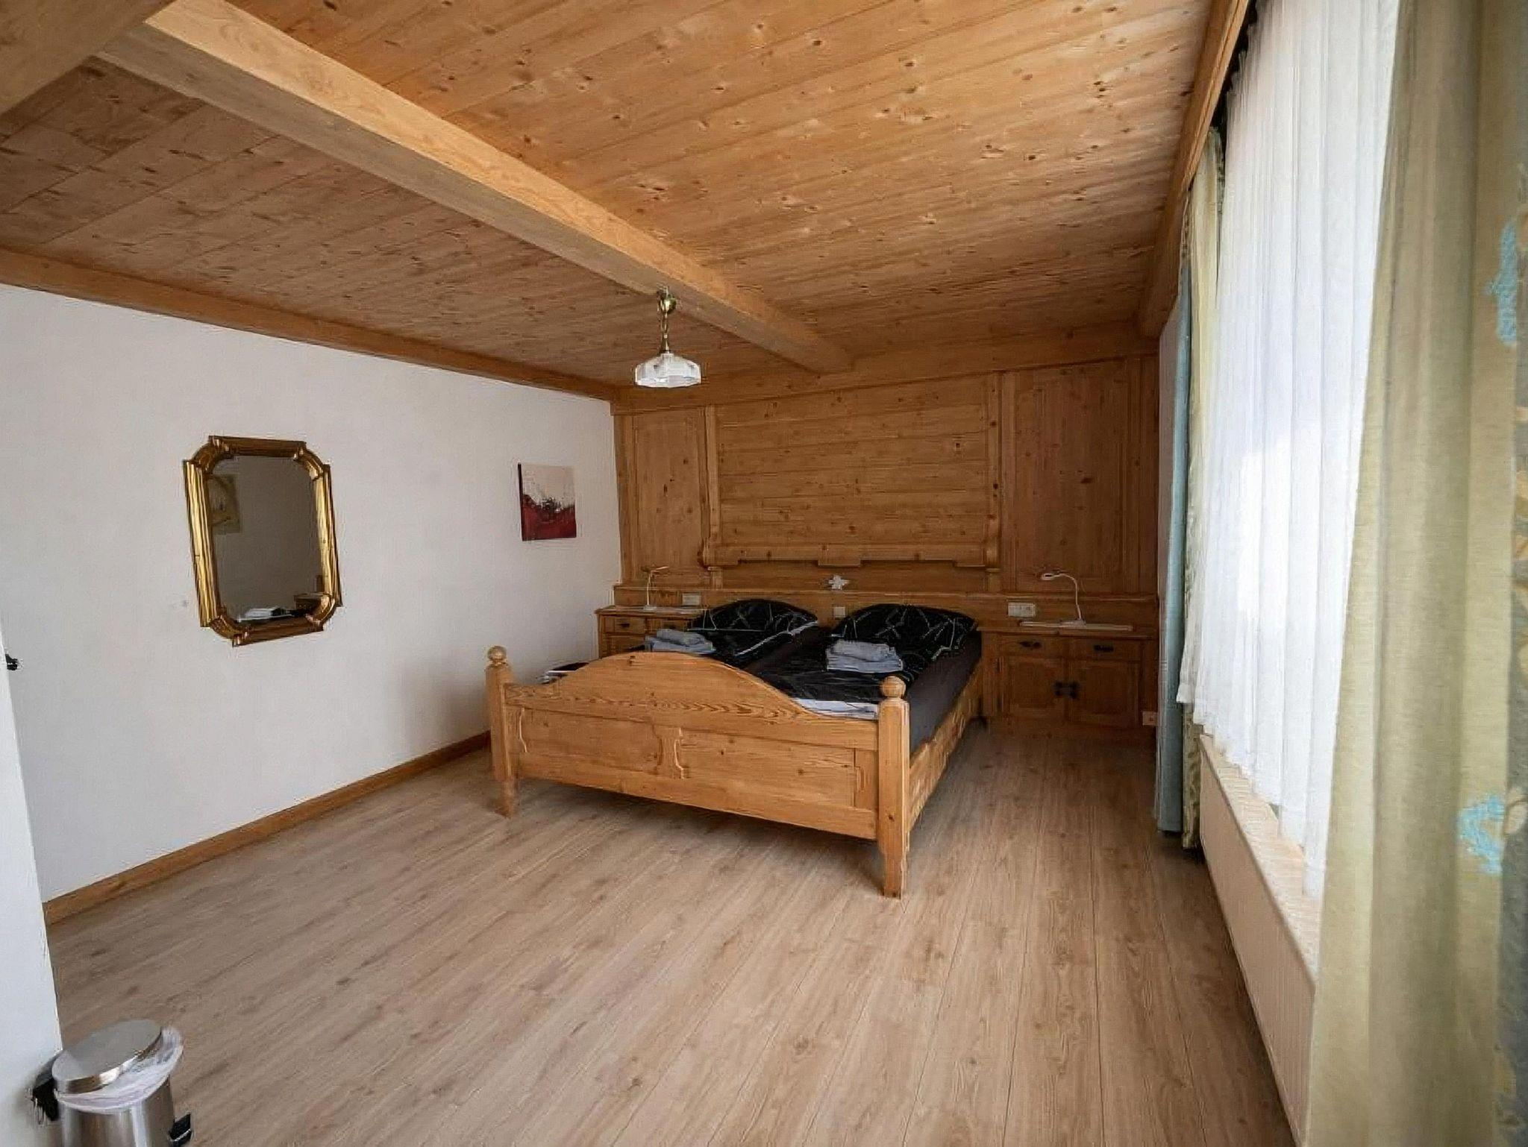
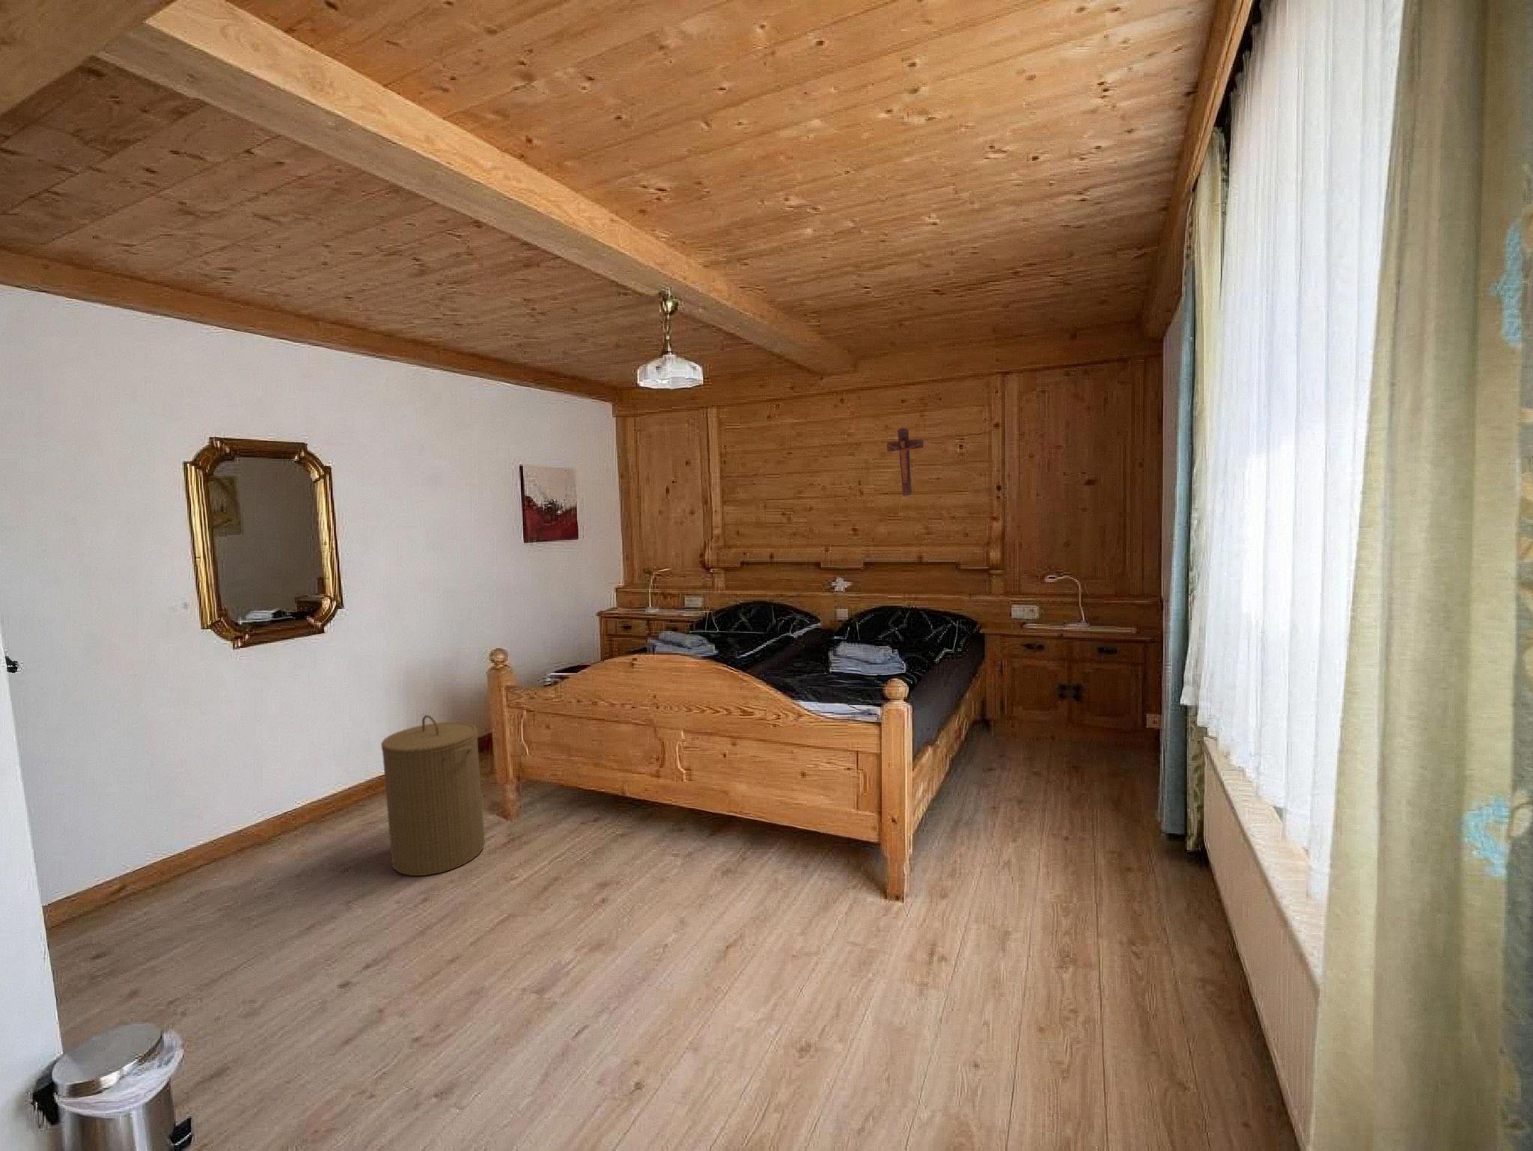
+ laundry hamper [381,715,486,877]
+ crucifix [886,427,925,497]
